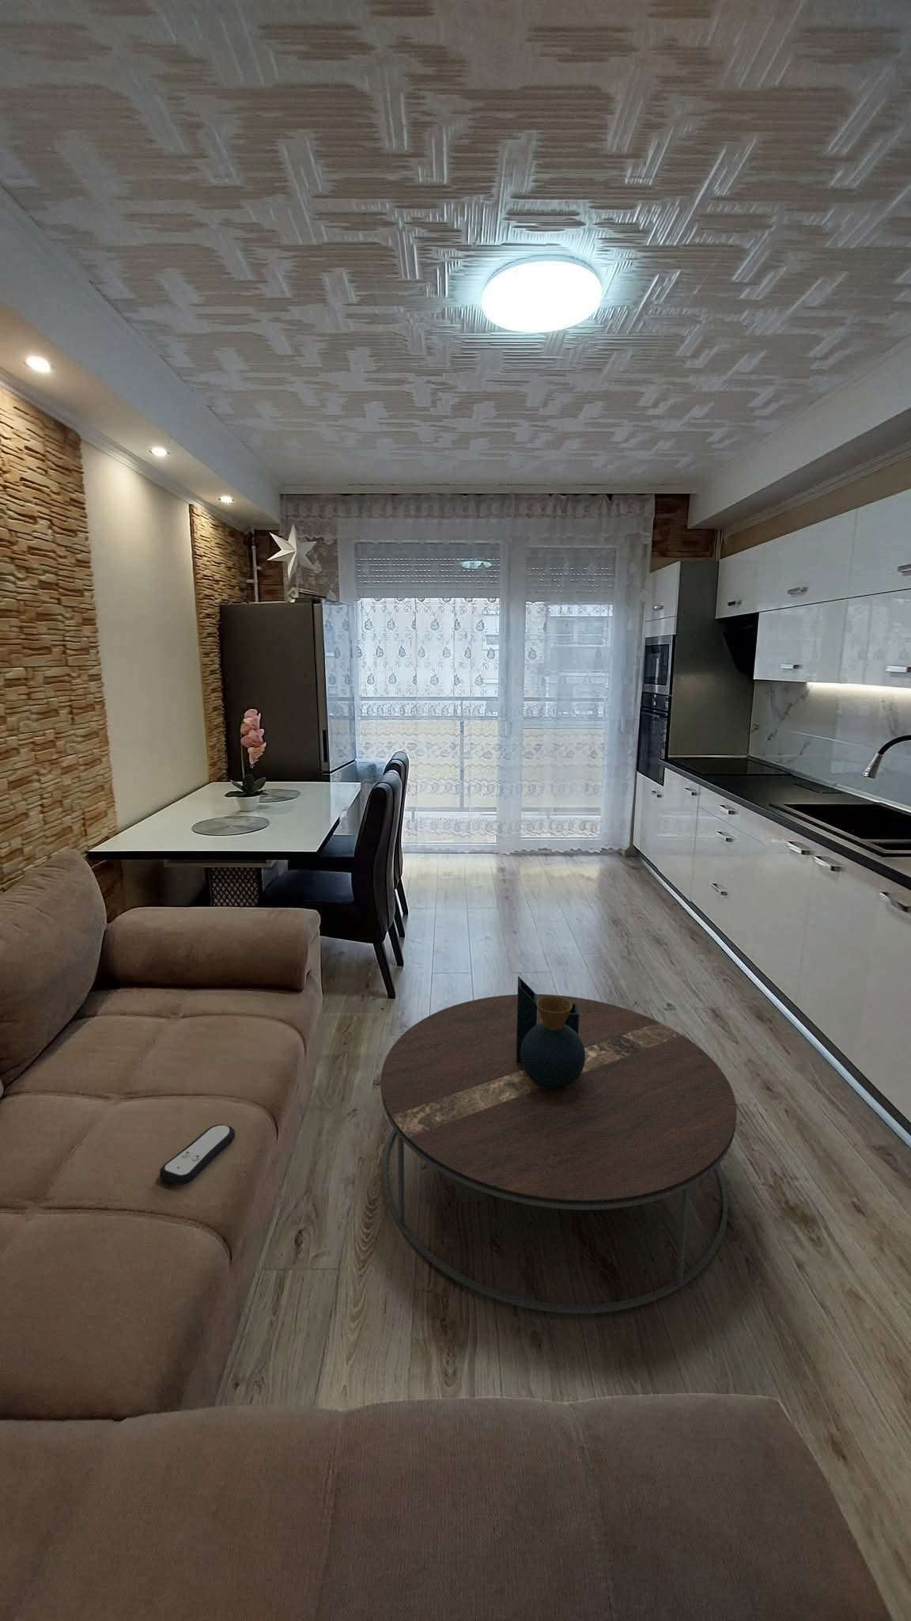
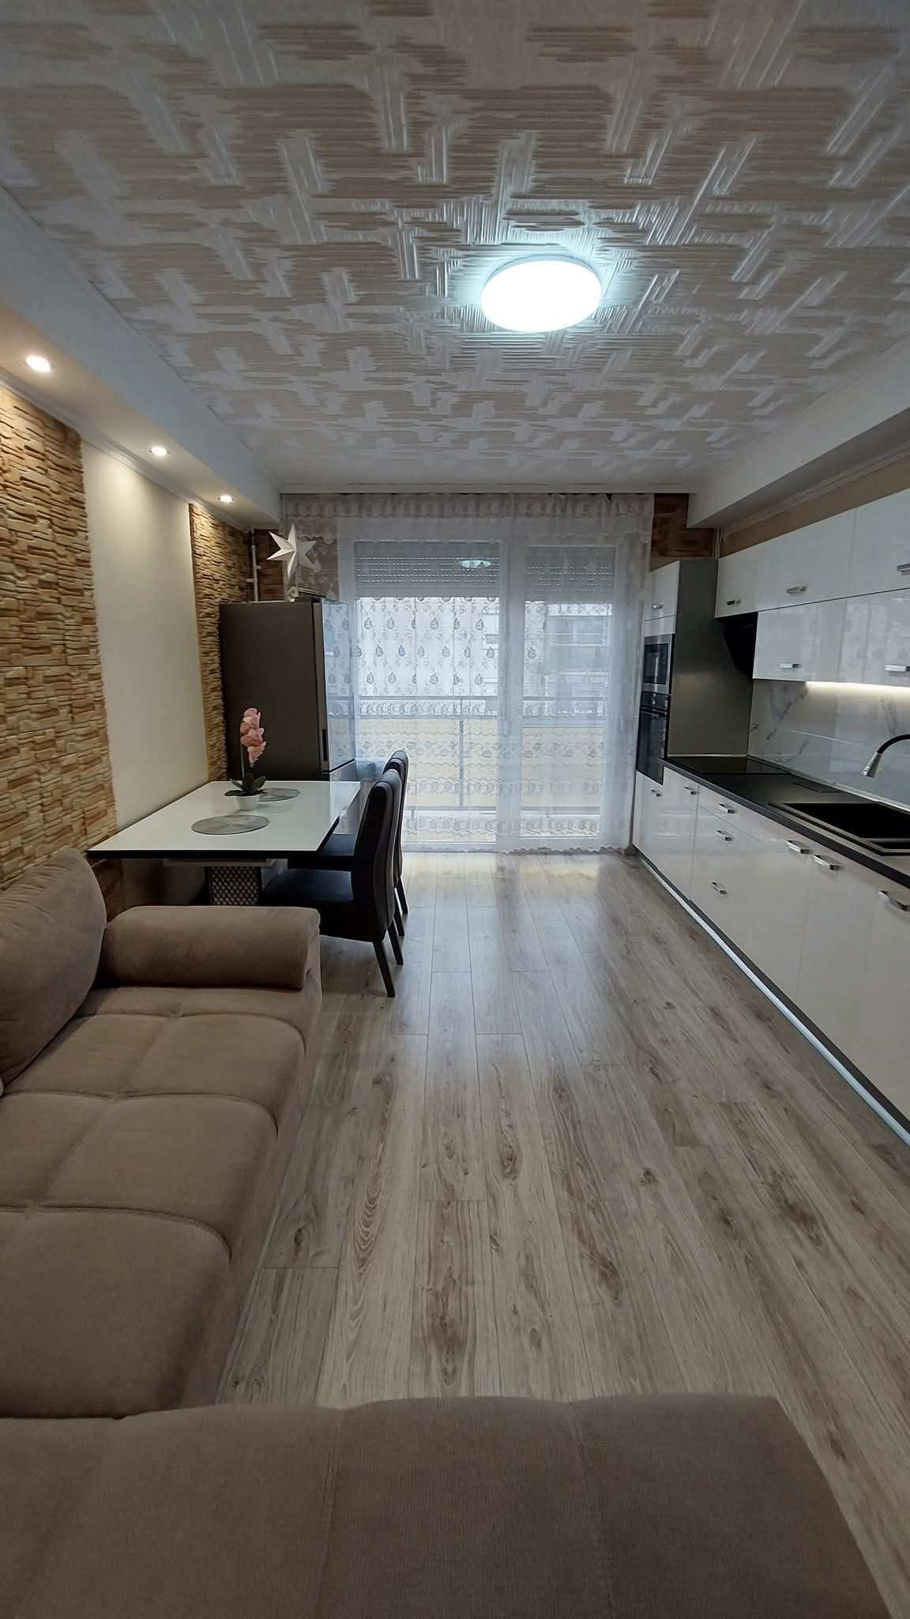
- remote control [159,1124,236,1186]
- coffee table [380,975,737,1315]
